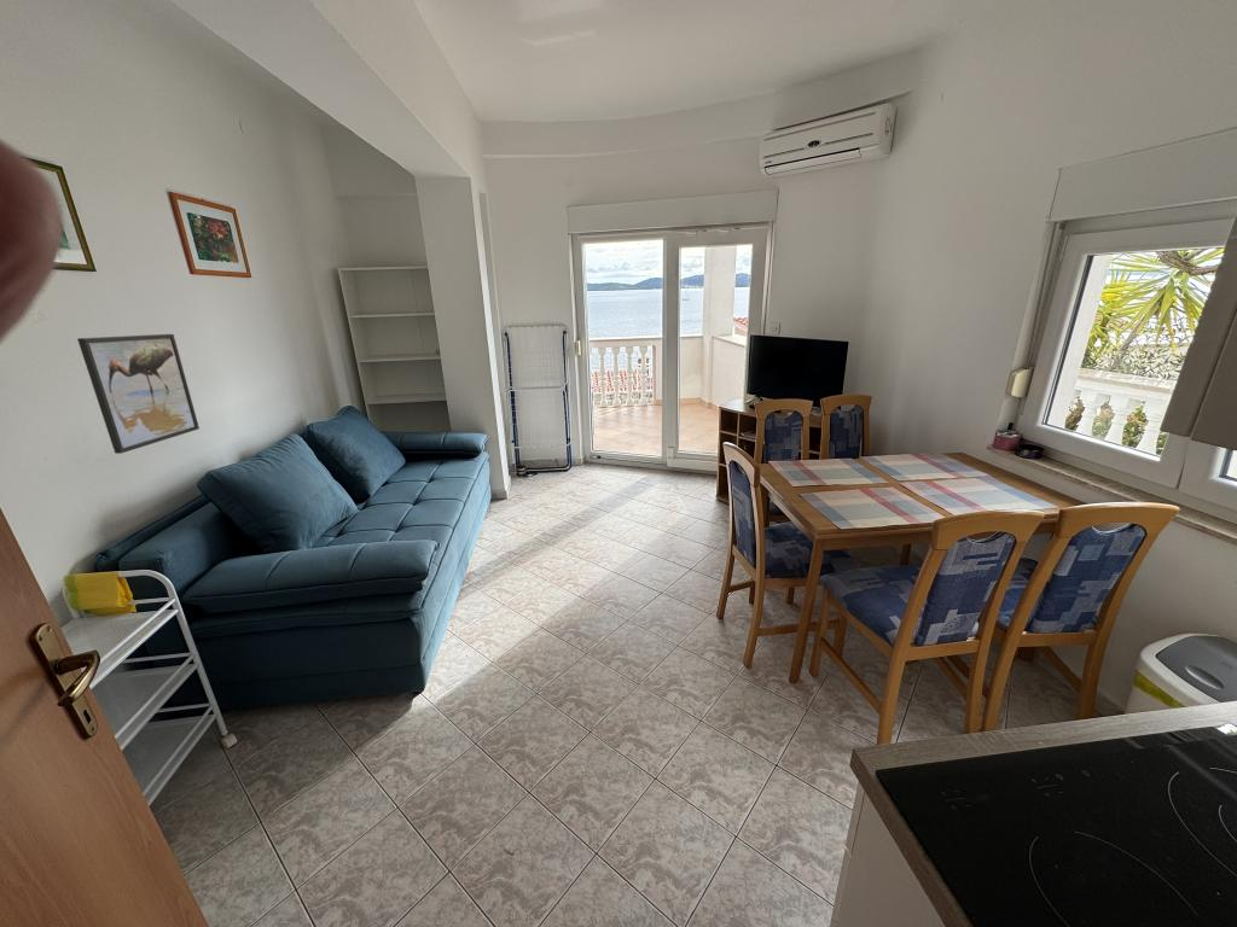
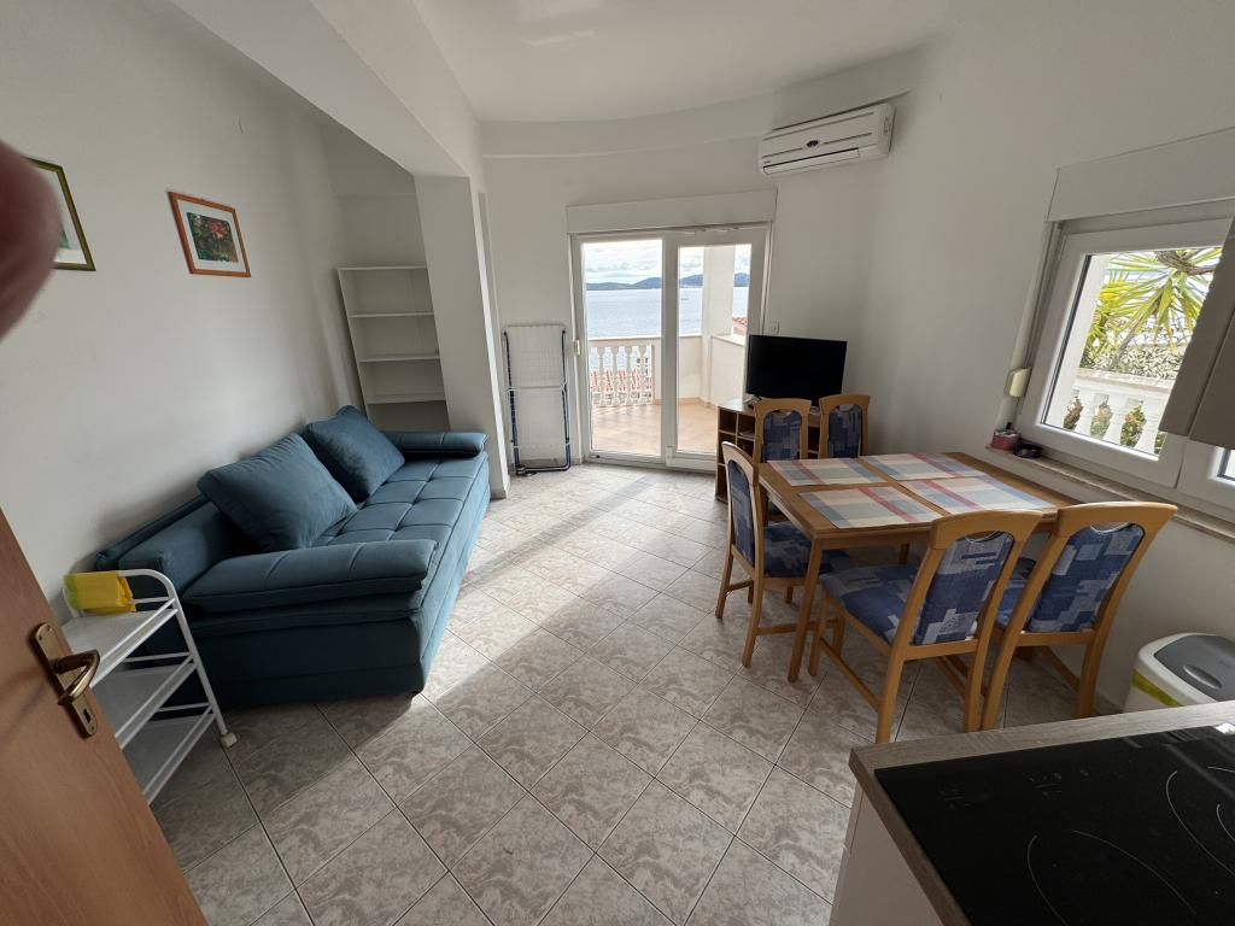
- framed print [76,333,201,455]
